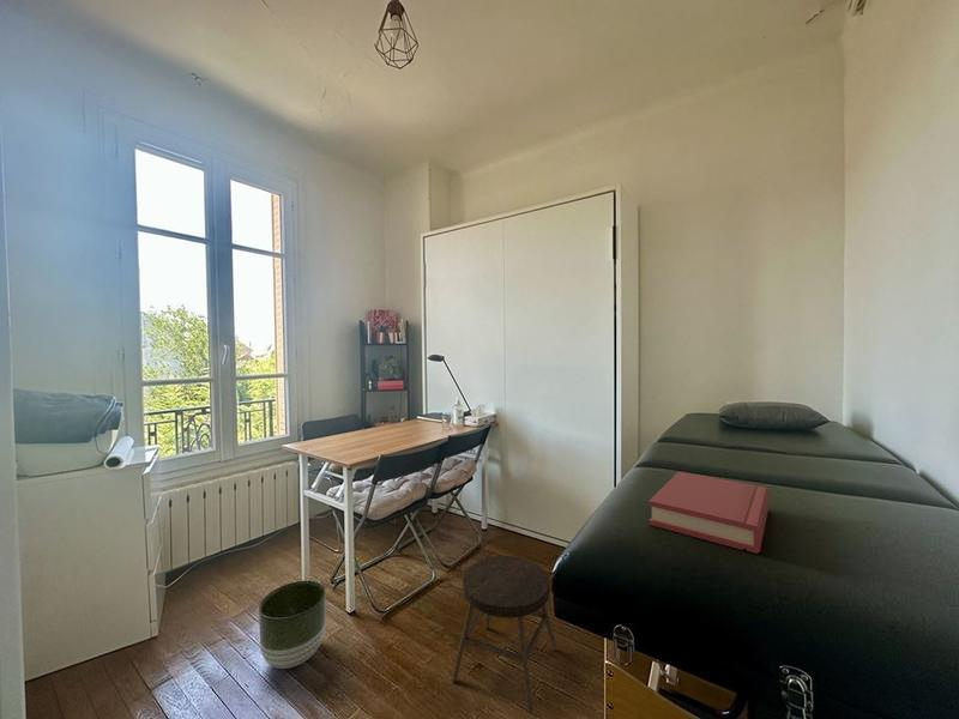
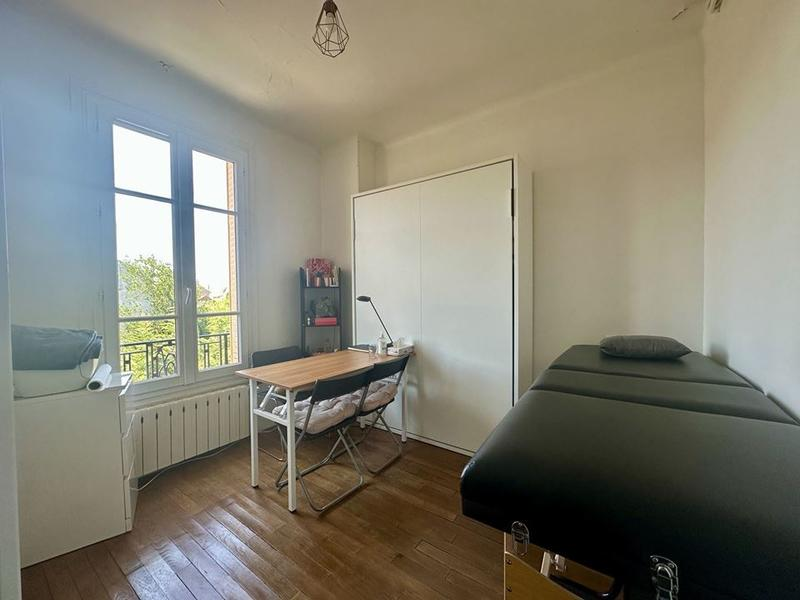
- stool [451,555,559,713]
- planter [258,579,327,670]
- hardback book [647,471,770,555]
